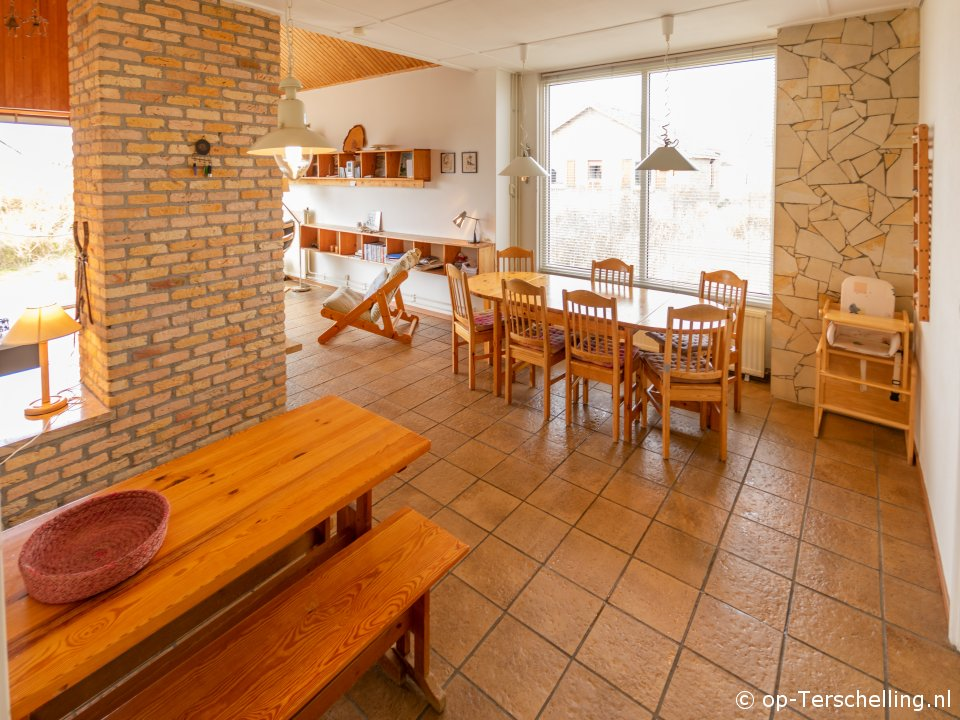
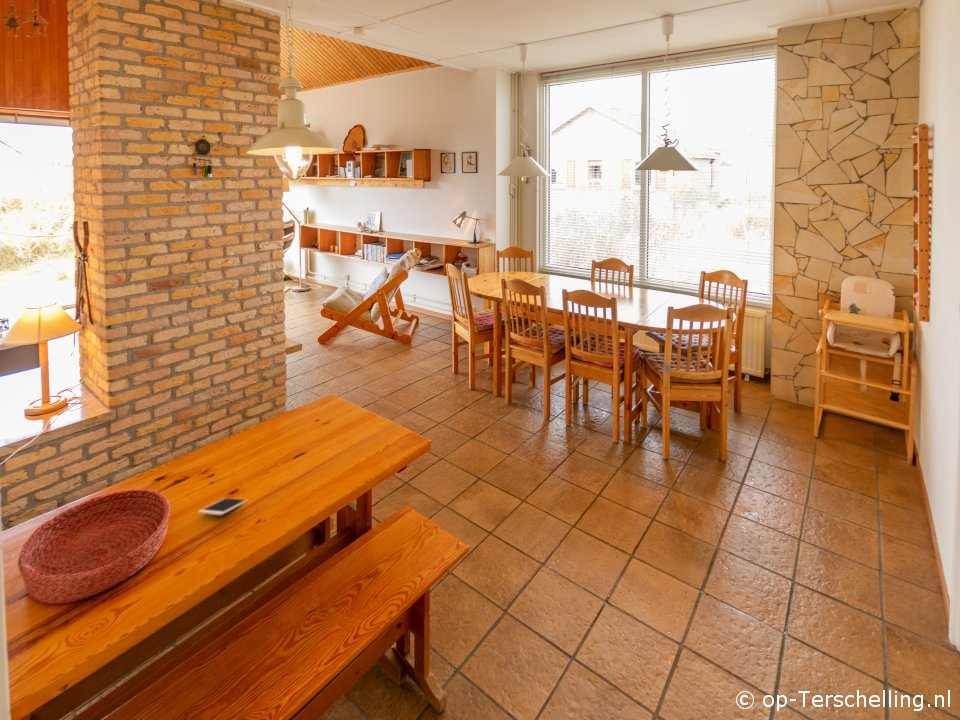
+ cell phone [197,498,248,516]
